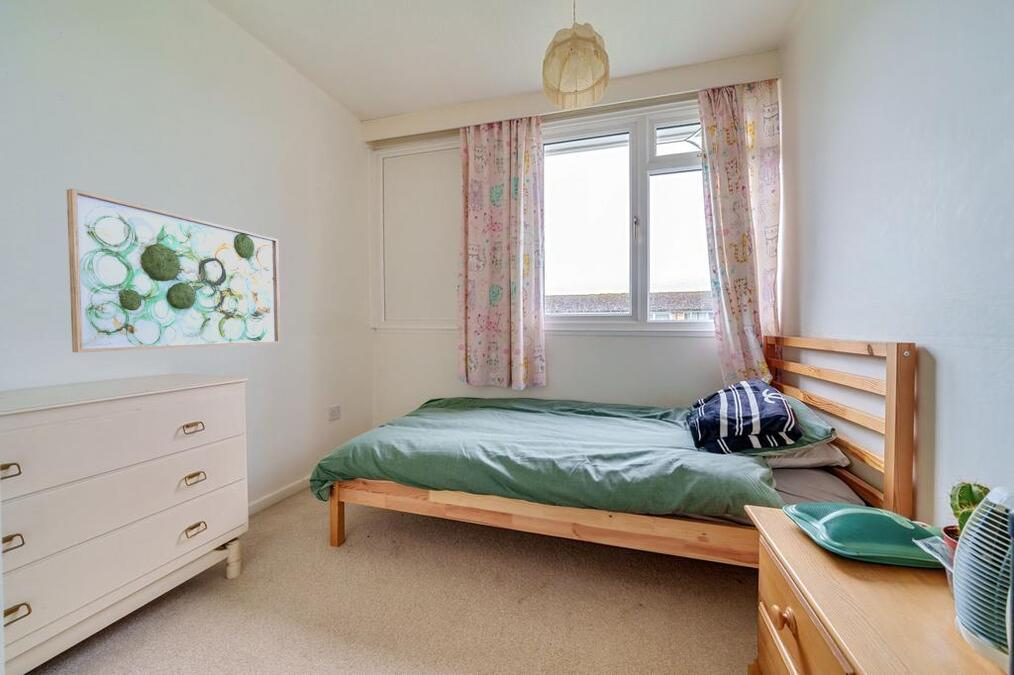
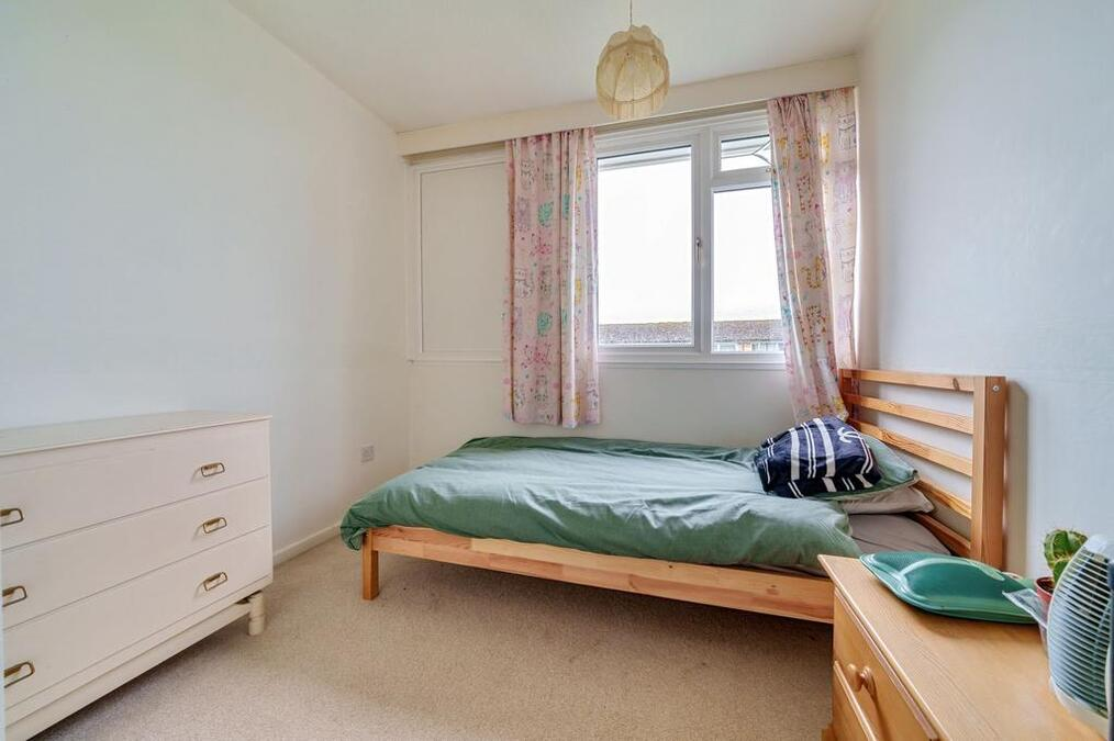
- wall art [66,188,281,353]
